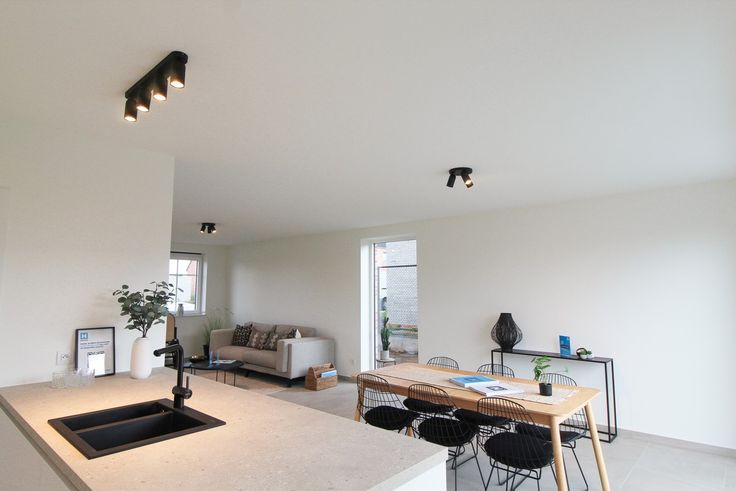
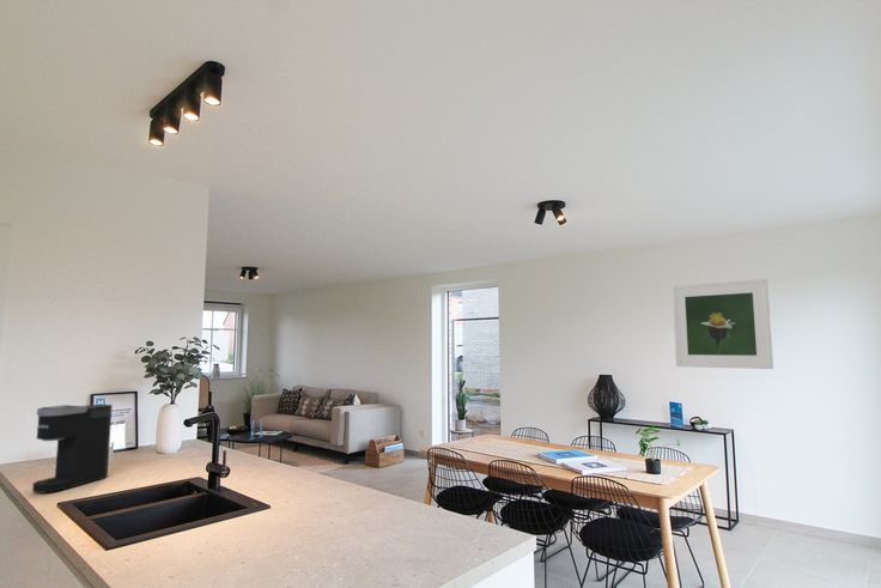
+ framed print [670,278,774,370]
+ coffee maker [31,404,114,495]
